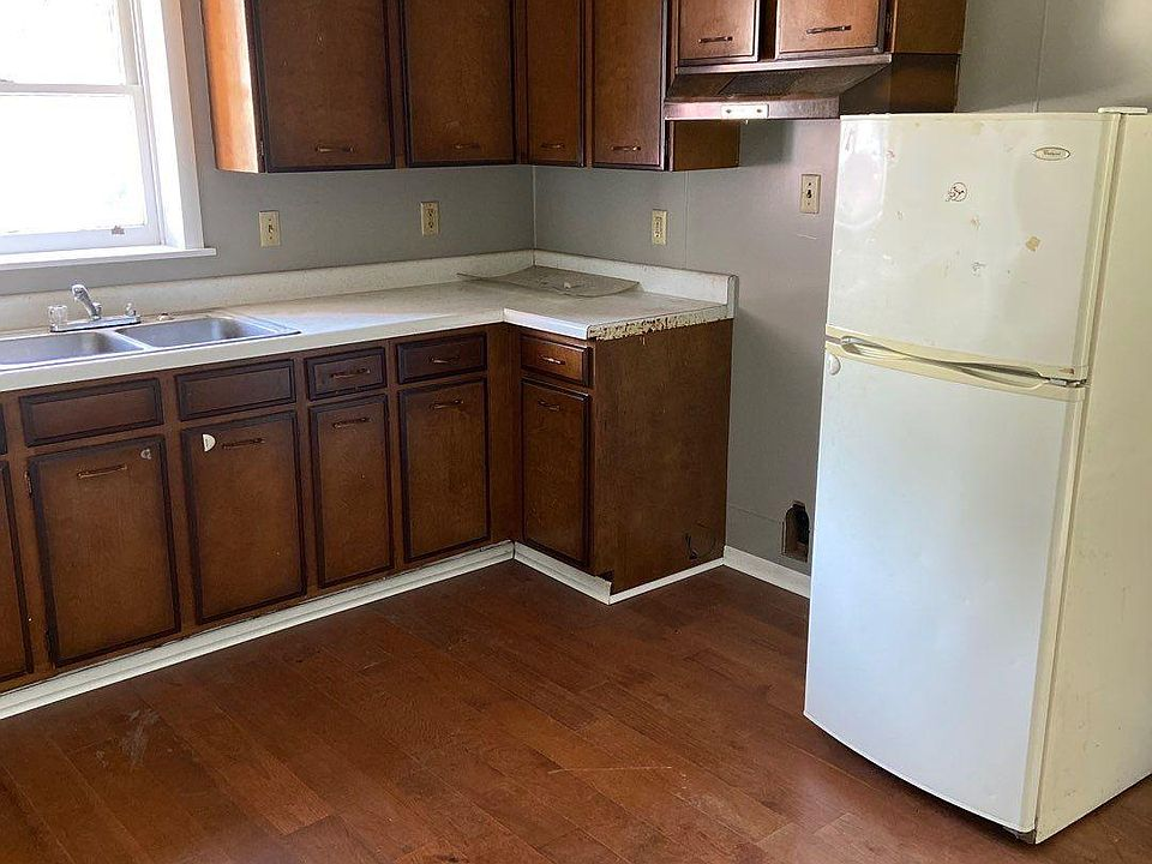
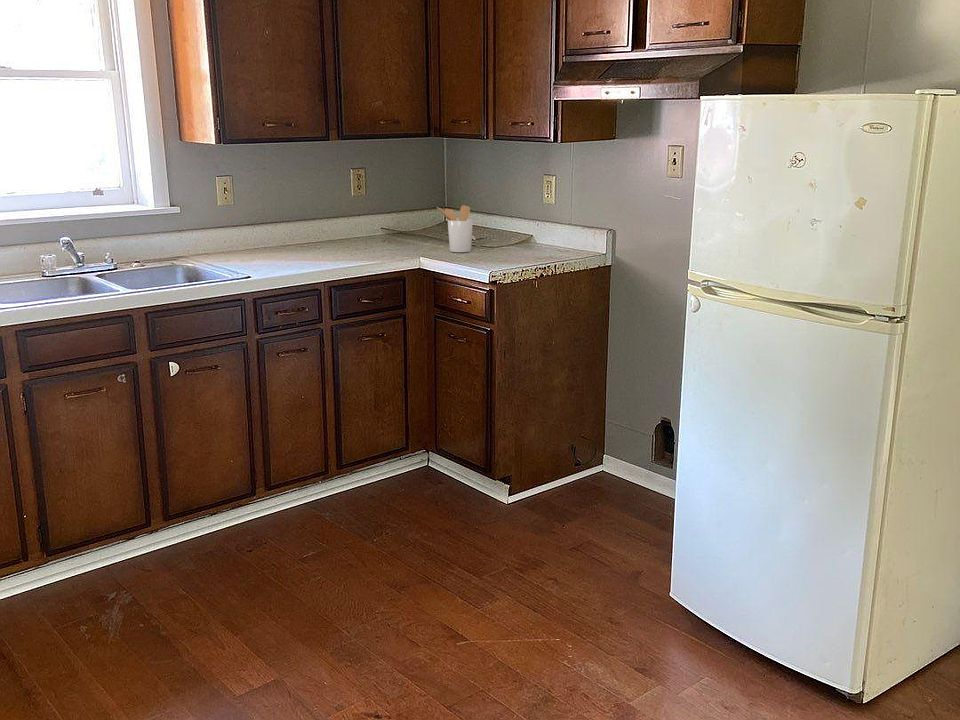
+ utensil holder [436,204,474,253]
